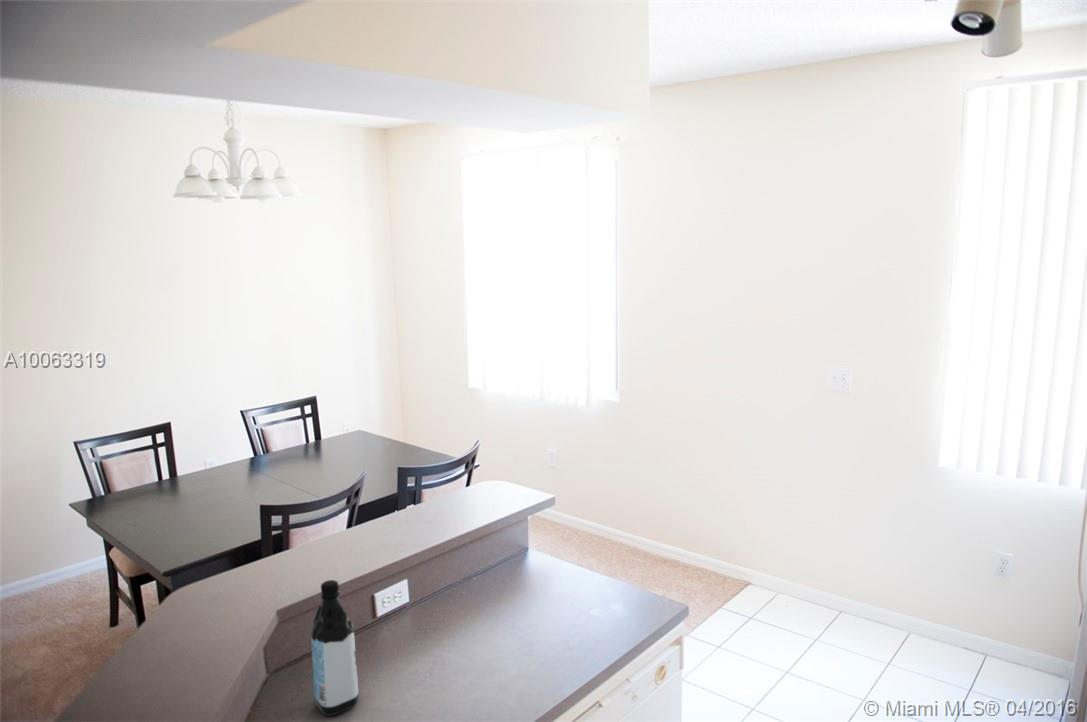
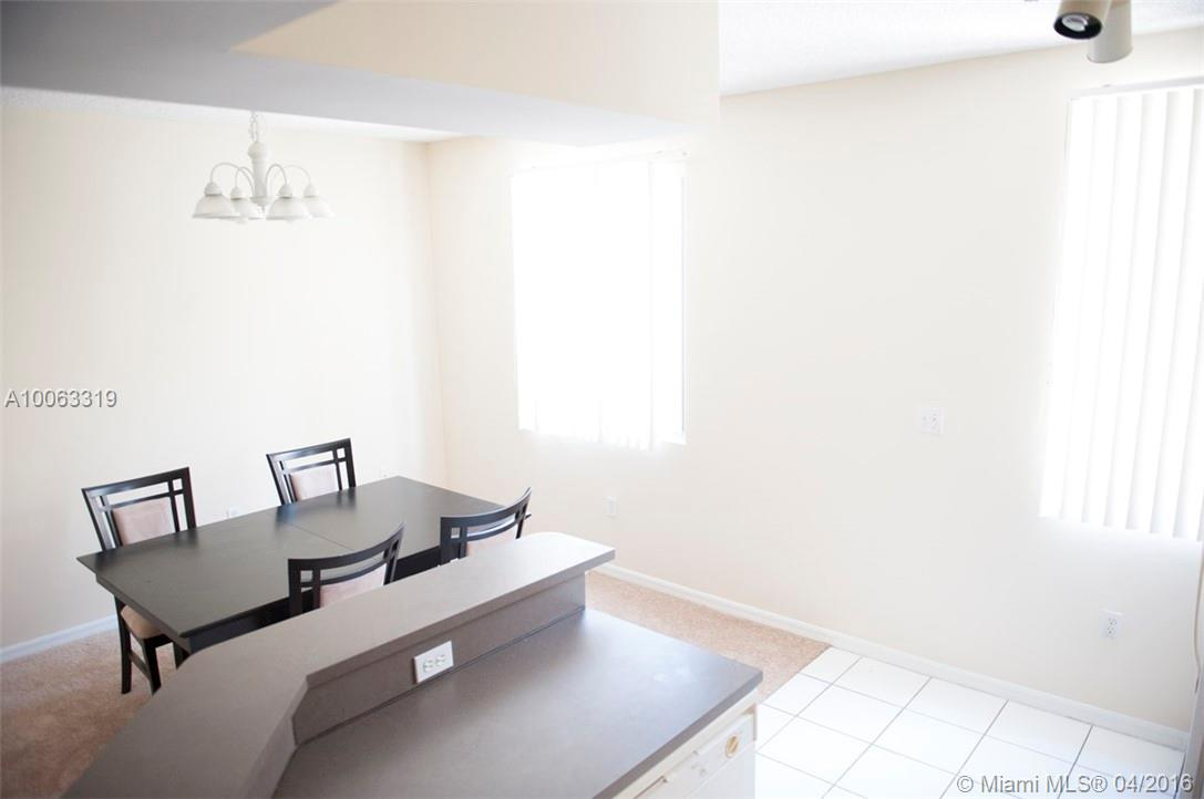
- water bottle [309,579,360,717]
